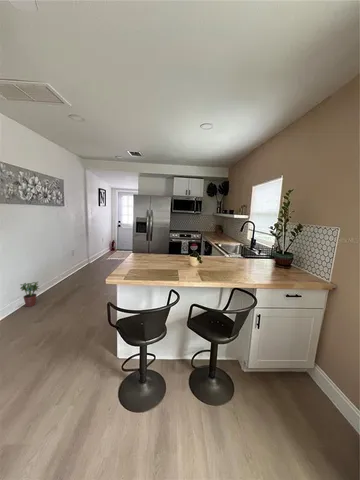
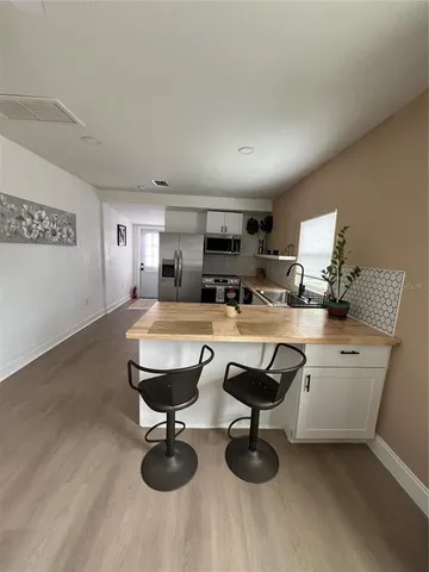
- potted plant [19,281,41,308]
